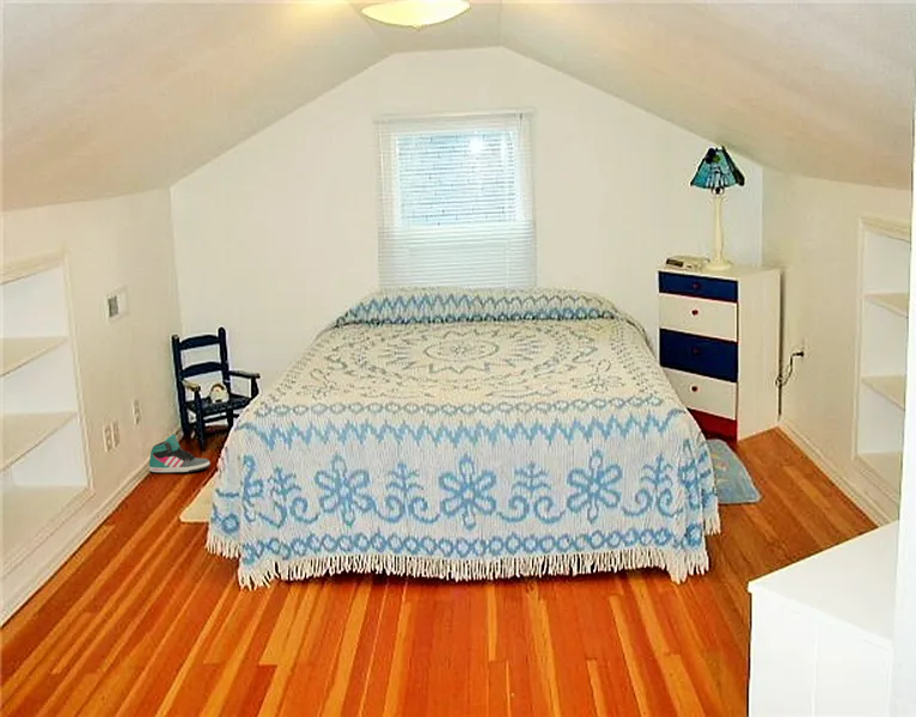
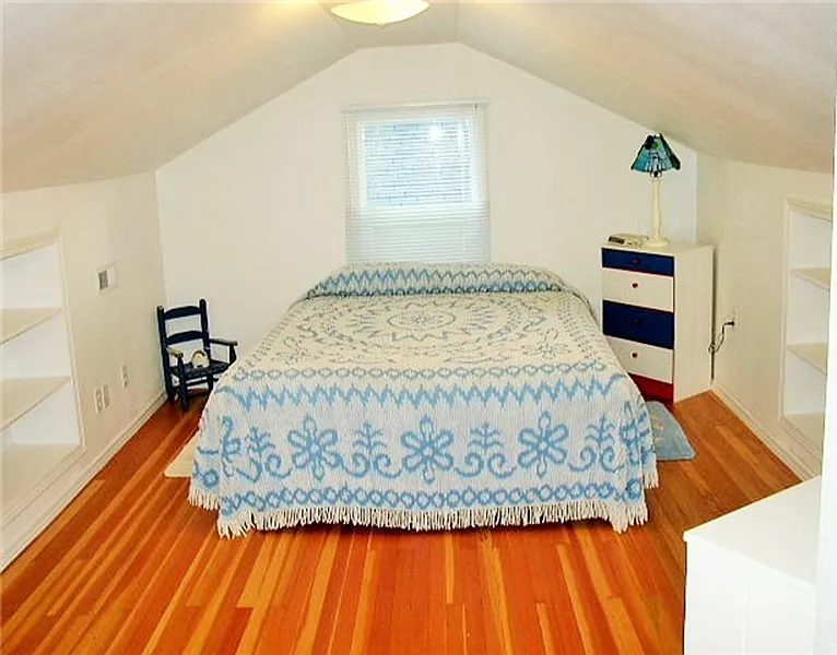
- sneaker [148,433,210,474]
